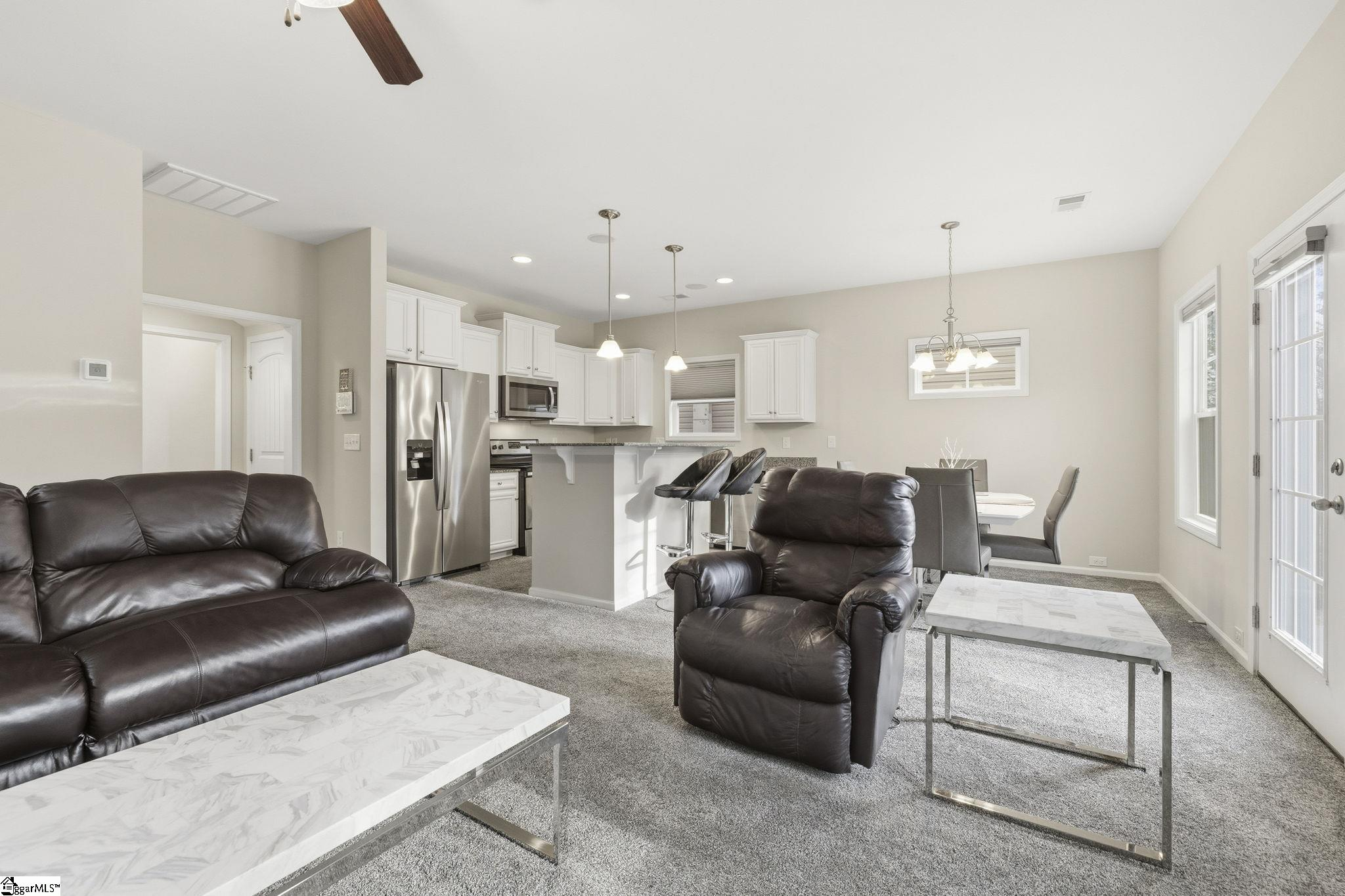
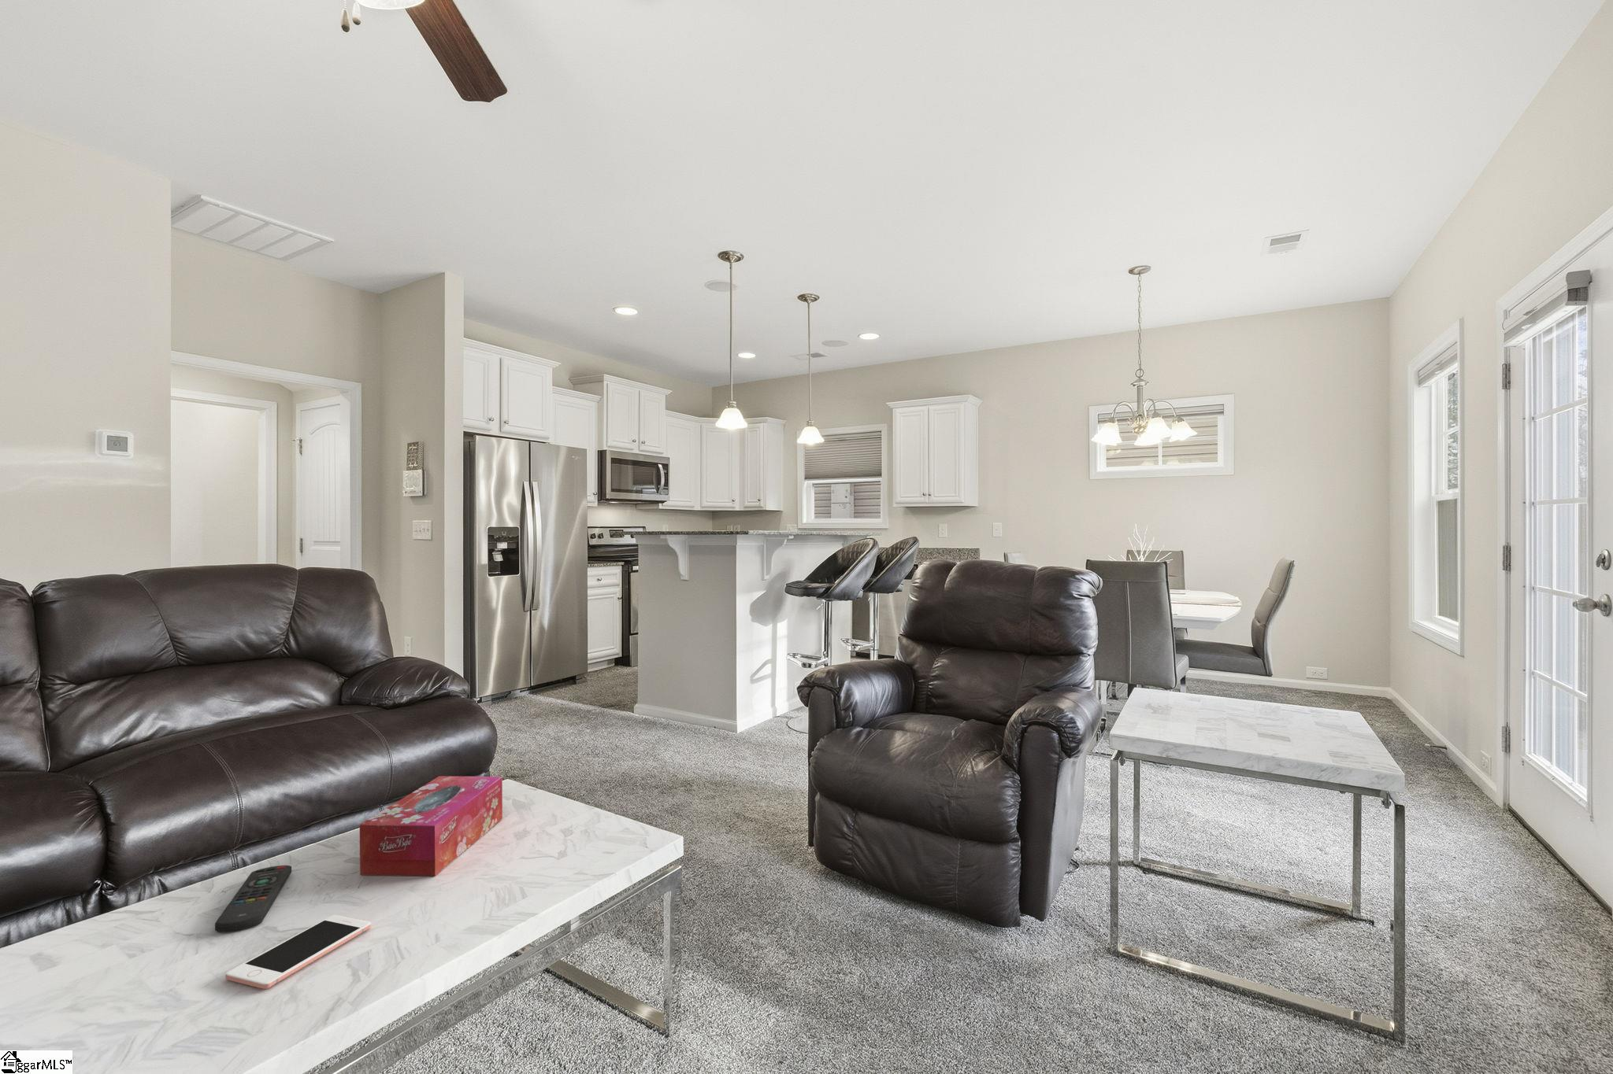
+ remote control [215,864,293,934]
+ cell phone [225,915,372,990]
+ tissue box [359,776,504,877]
